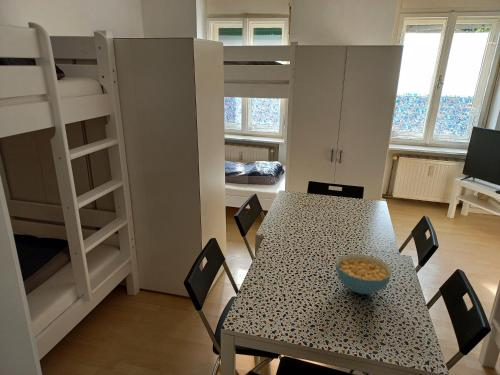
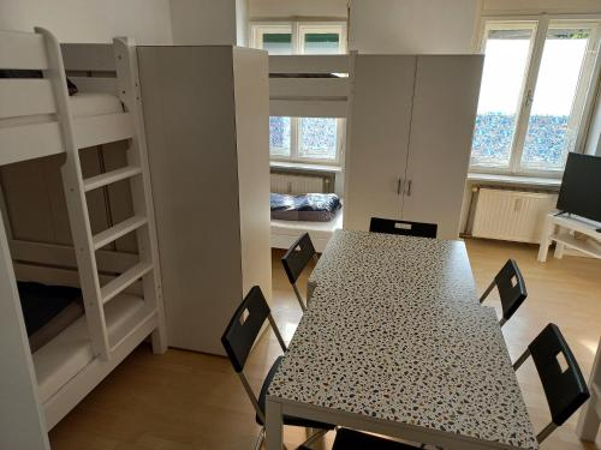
- cereal bowl [335,253,393,295]
